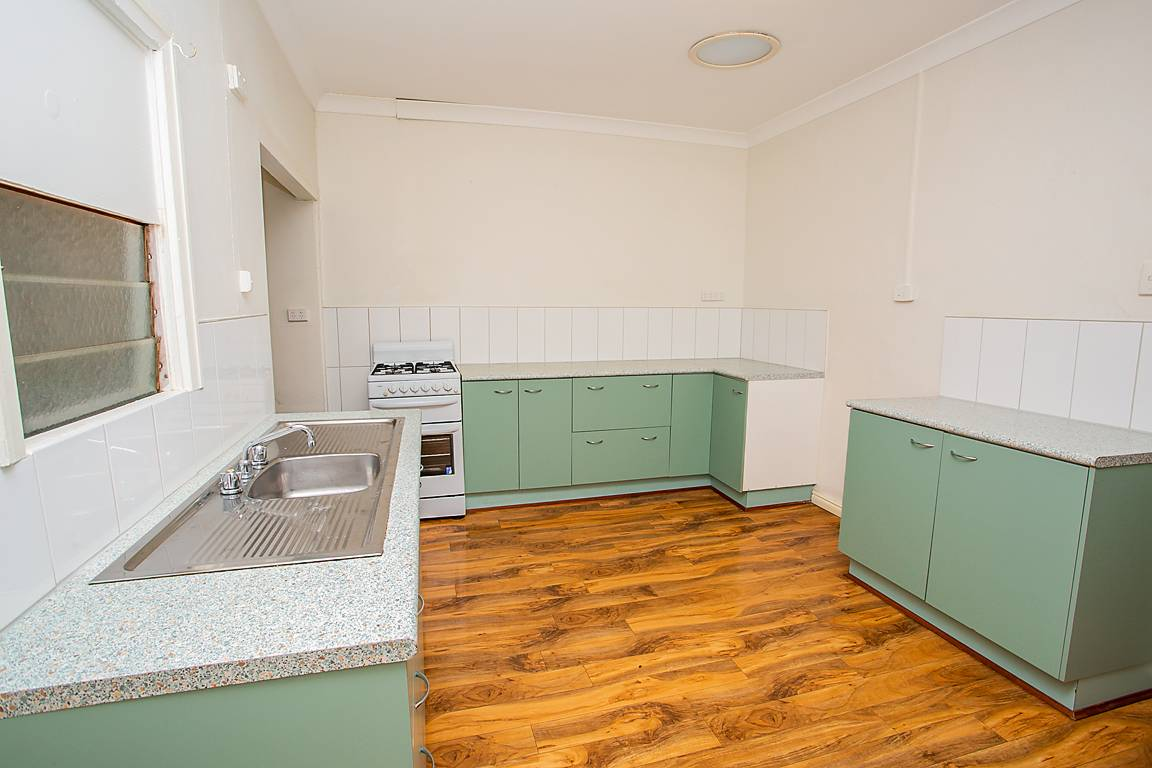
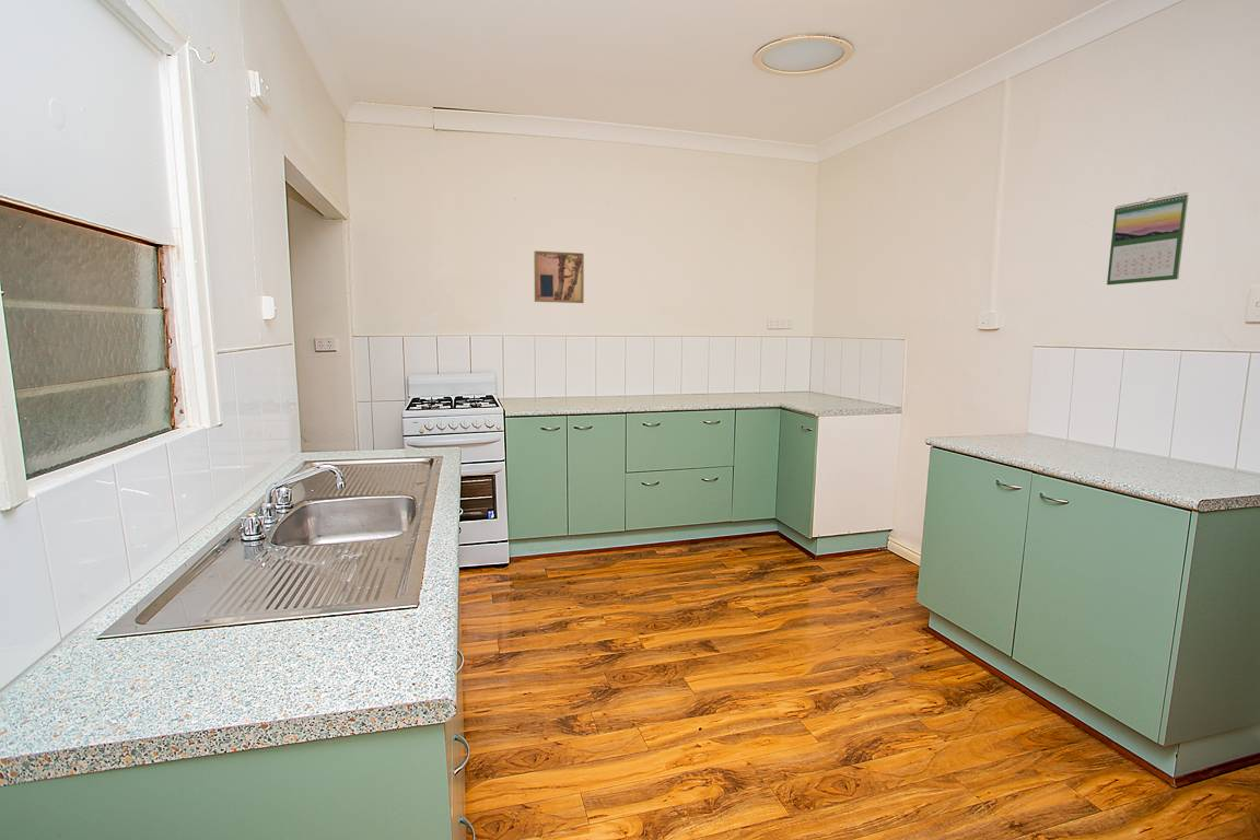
+ wall art [533,249,585,304]
+ calendar [1106,191,1189,287]
